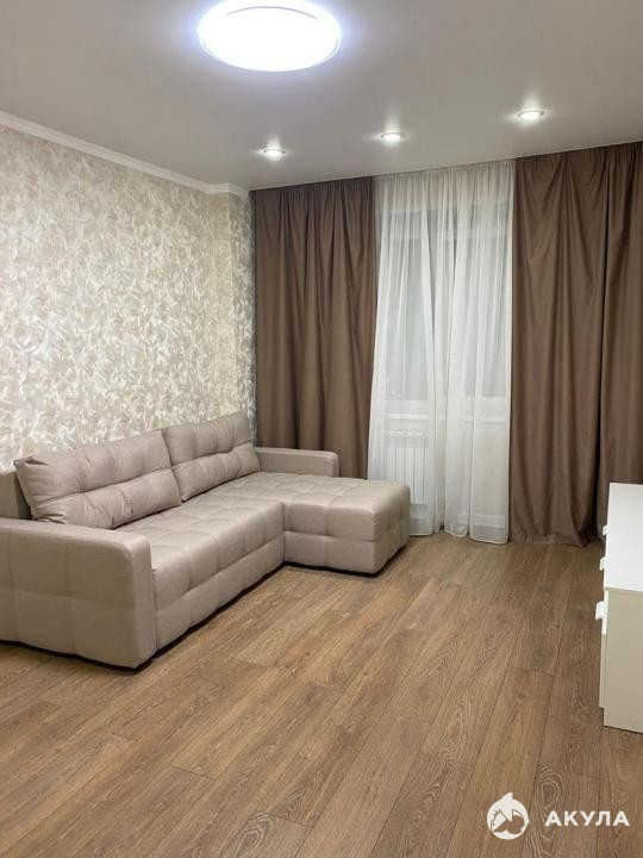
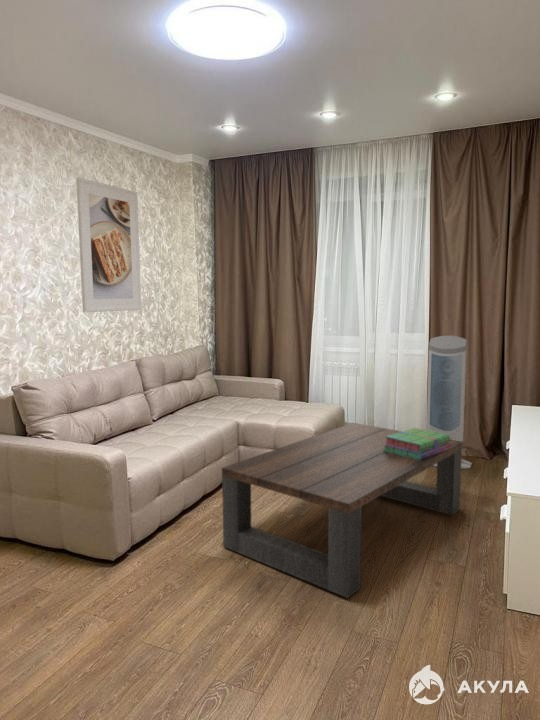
+ coffee table [221,422,464,599]
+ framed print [75,177,142,313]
+ stack of books [383,427,451,460]
+ air purifier [426,335,473,470]
